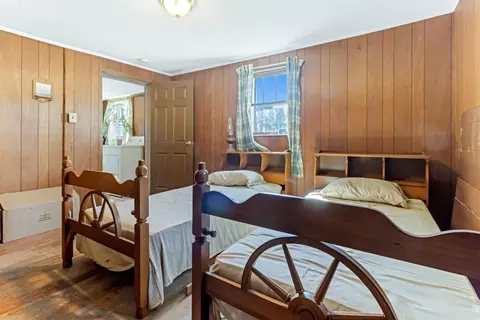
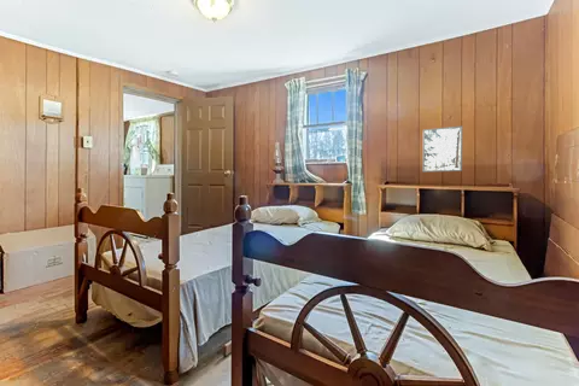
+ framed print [421,124,463,174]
